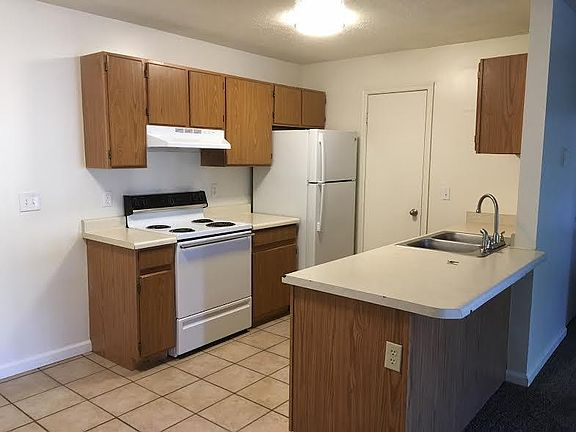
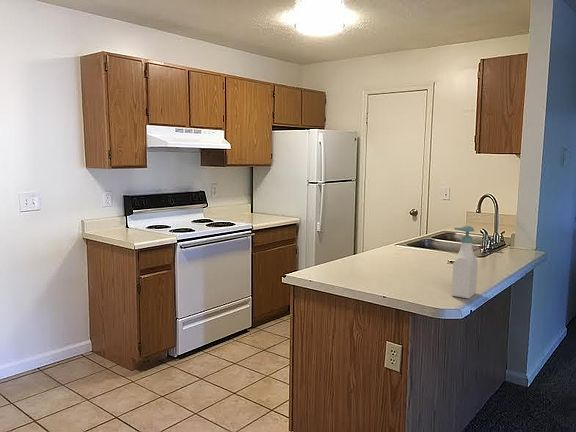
+ soap bottle [451,225,479,300]
